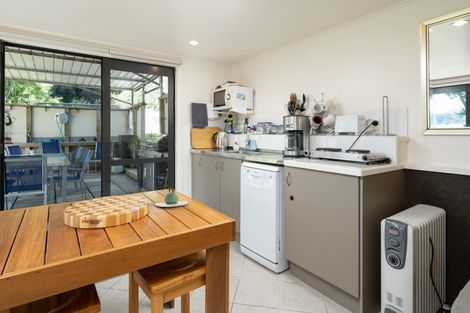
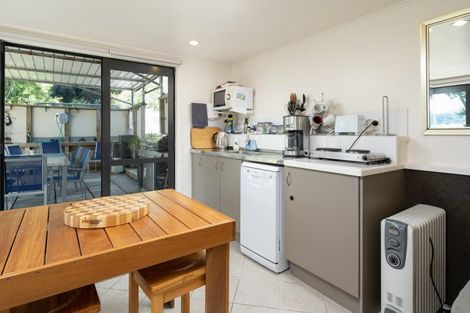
- teapot [154,186,189,208]
